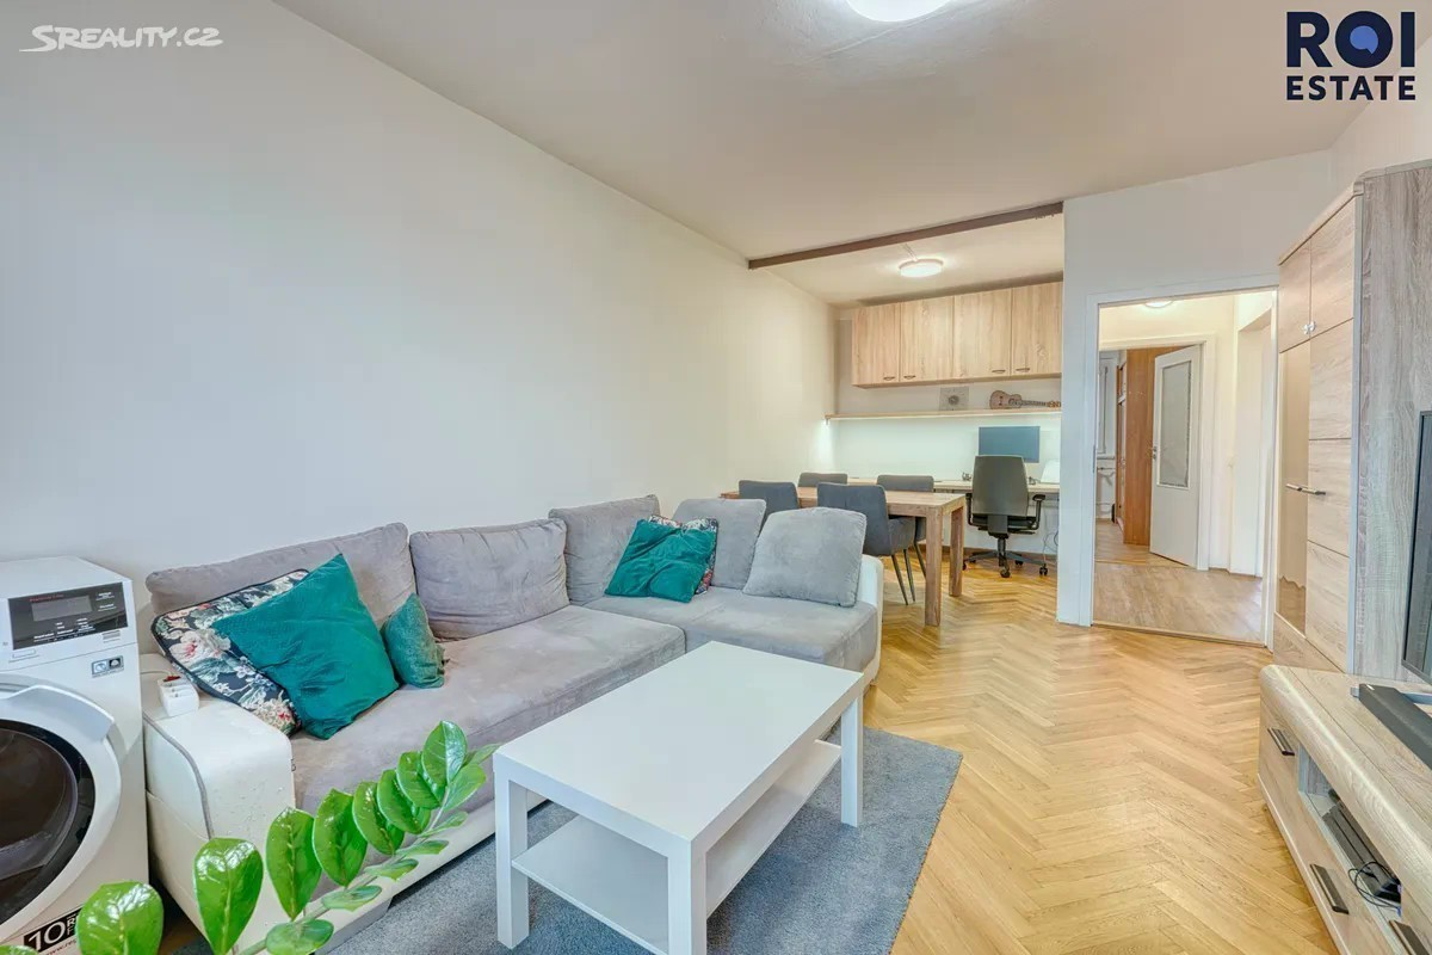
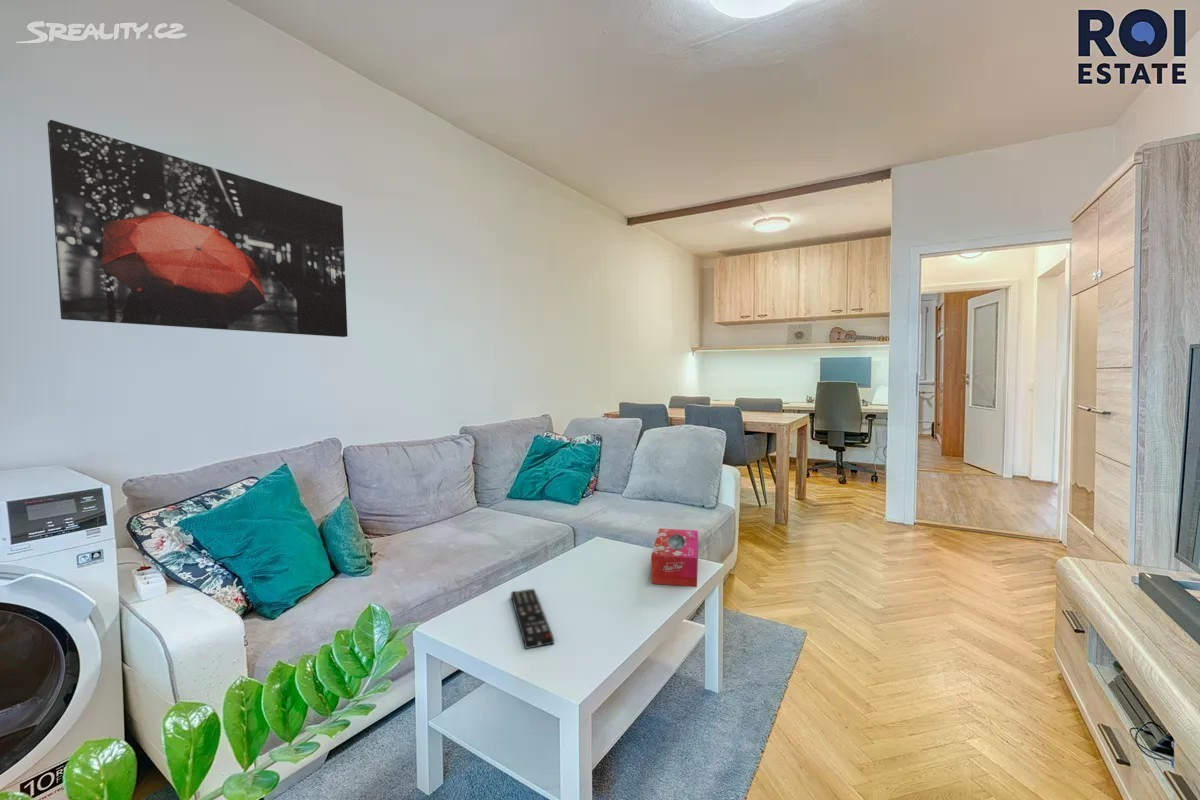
+ wall art [46,119,348,338]
+ remote control [510,588,555,650]
+ tissue box [650,527,699,588]
